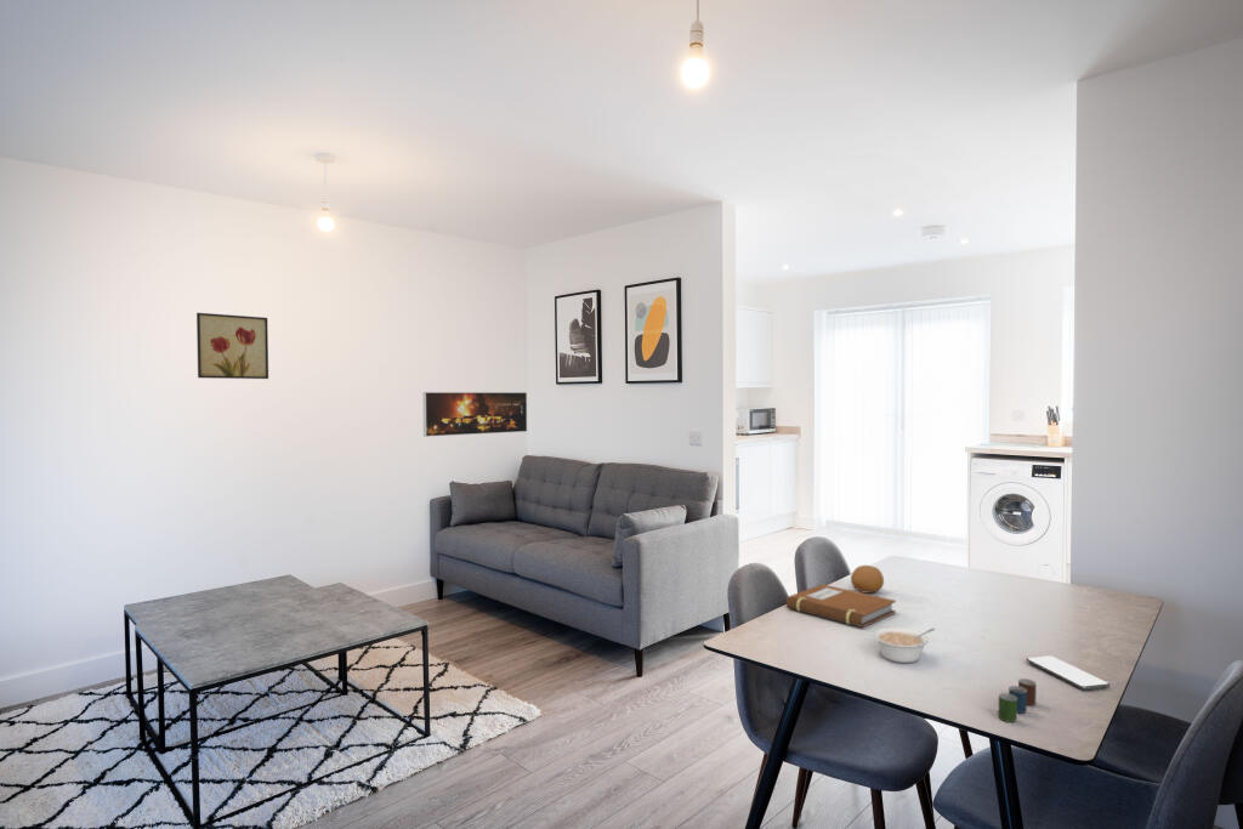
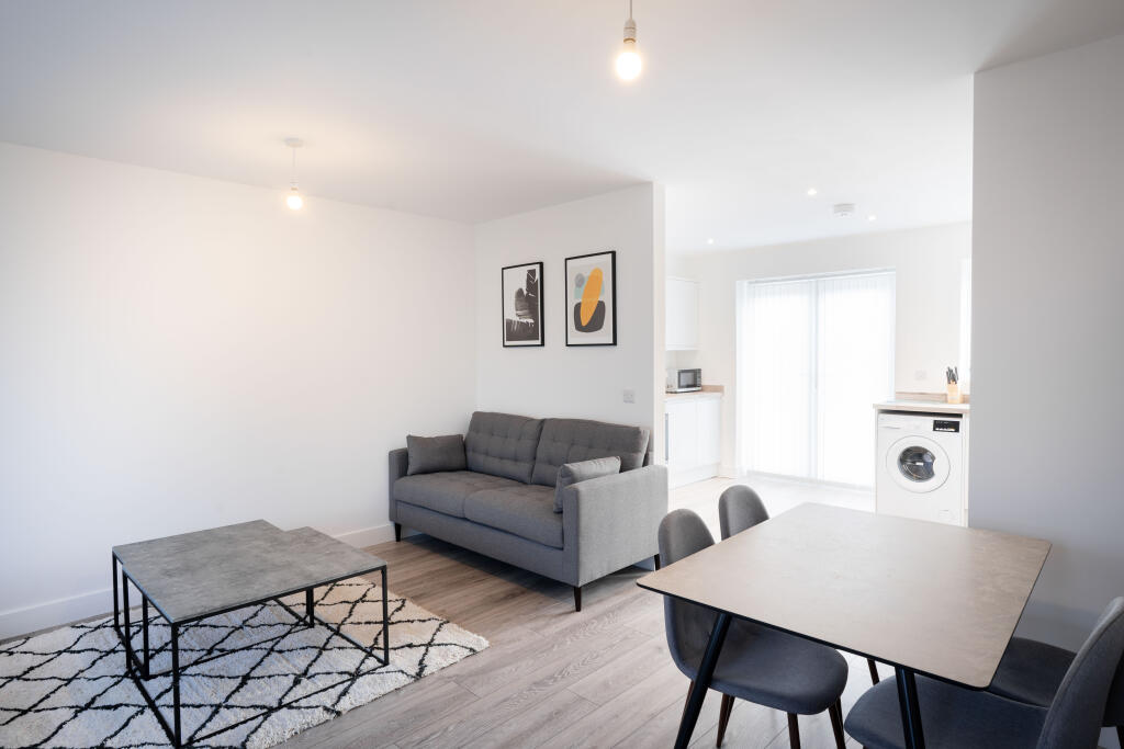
- wall art [195,312,269,380]
- smartphone [1026,654,1111,692]
- legume [872,626,936,664]
- notebook [785,583,897,629]
- fruit [850,564,885,595]
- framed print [422,391,528,438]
- cup [998,677,1038,723]
